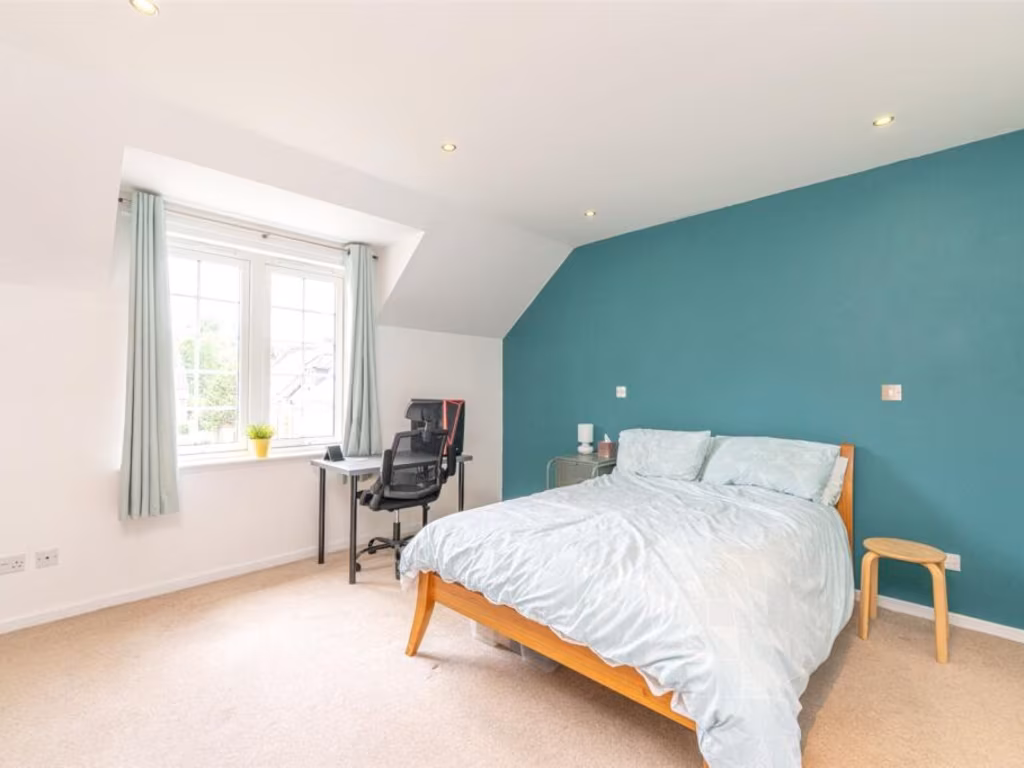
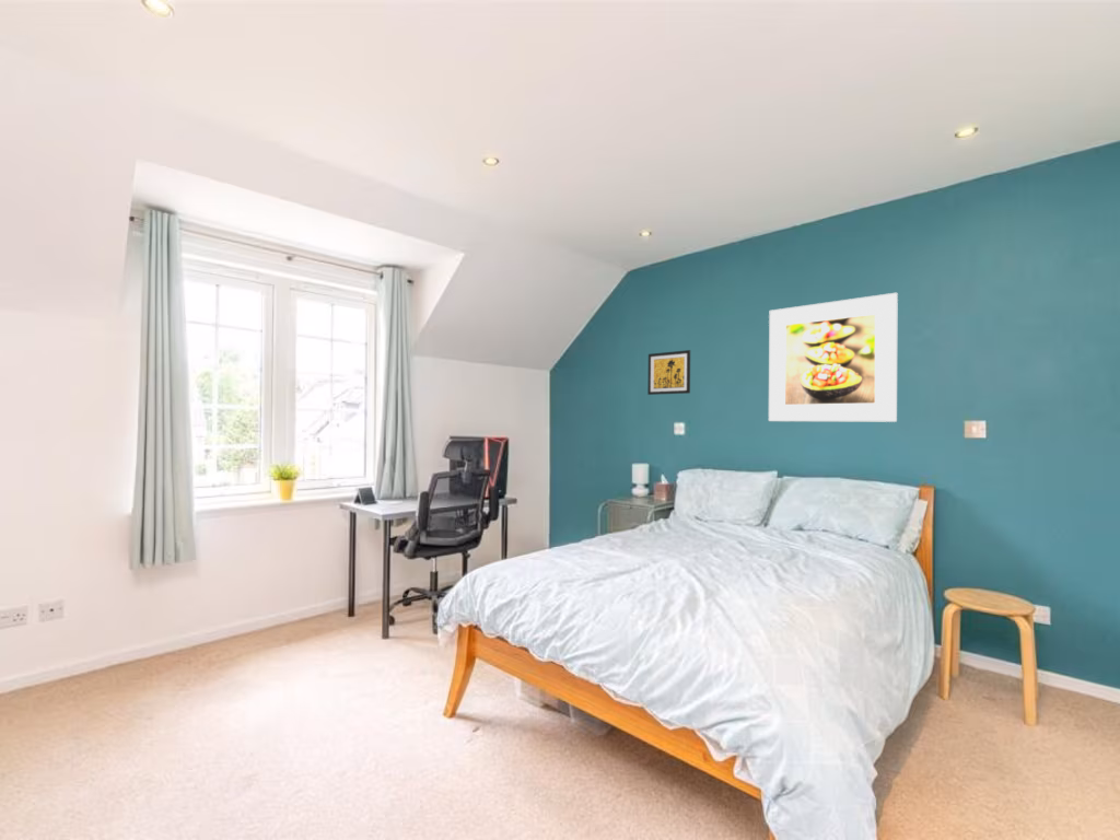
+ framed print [768,292,899,423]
+ wall art [646,349,691,396]
